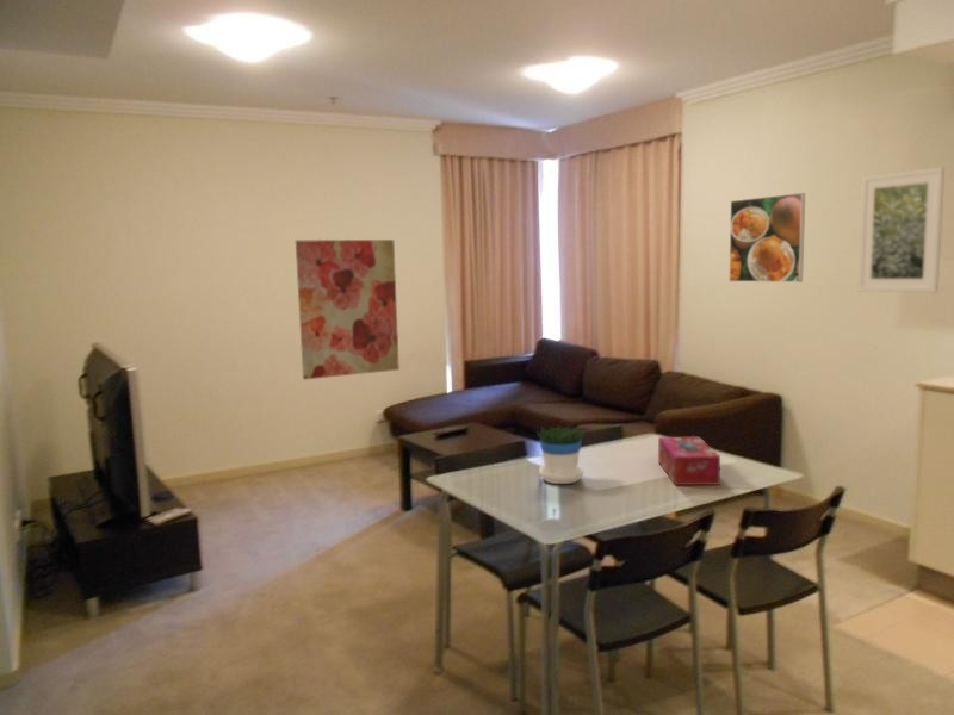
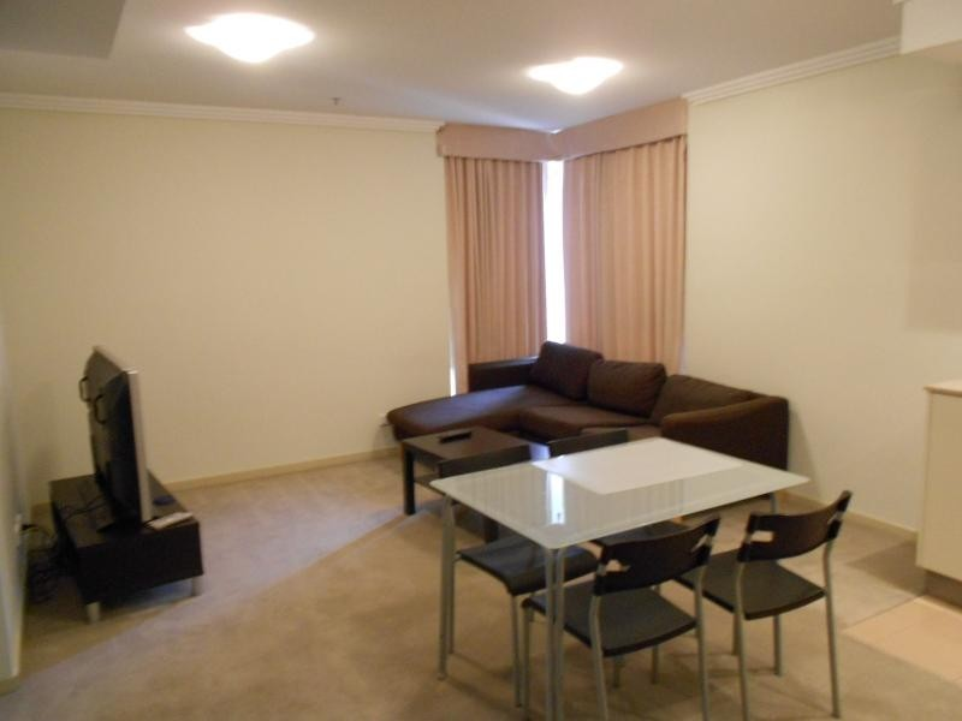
- wall art [295,238,401,380]
- flowerpot [535,424,586,485]
- tissue box [657,435,721,486]
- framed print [729,192,806,284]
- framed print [856,166,946,294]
